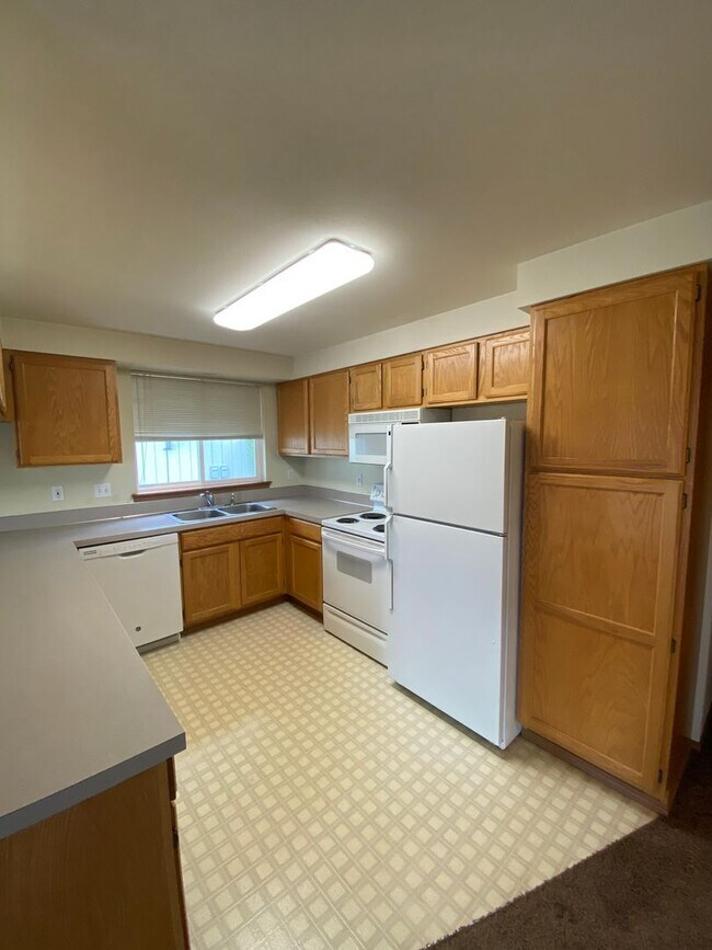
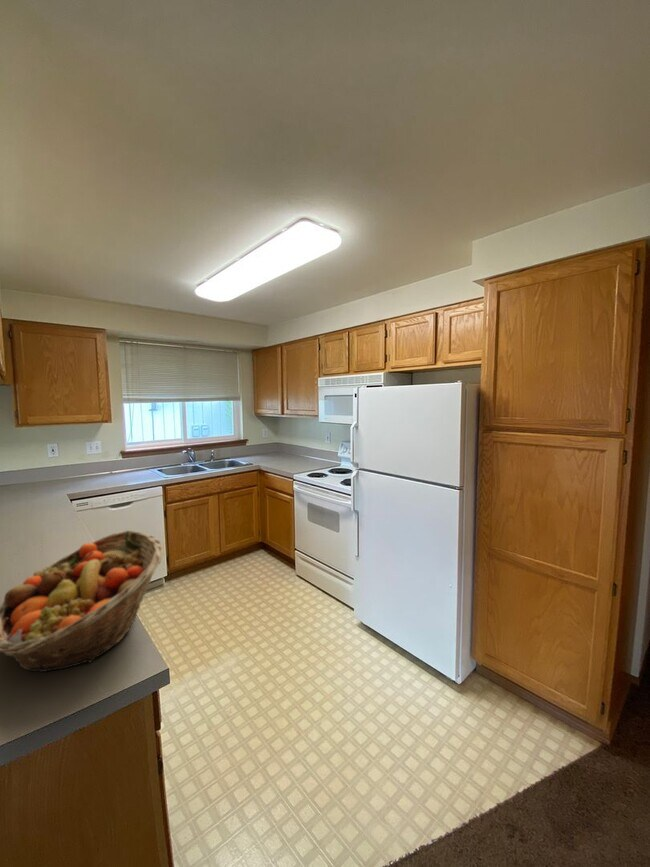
+ fruit basket [0,529,164,673]
